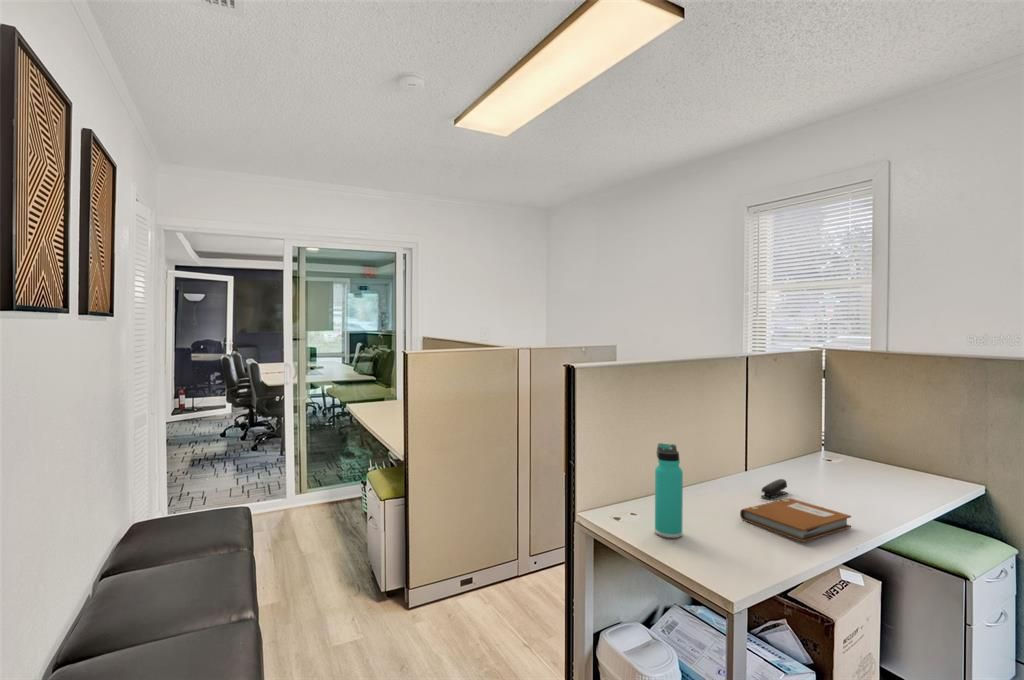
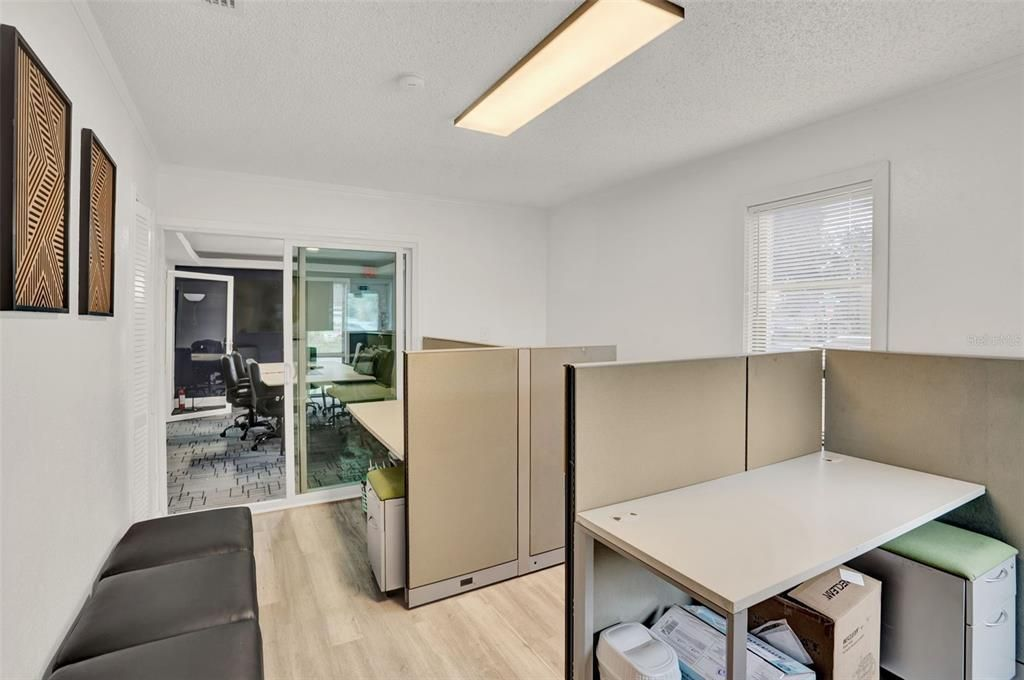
- notebook [739,497,852,543]
- thermos bottle [654,442,684,539]
- stapler [760,478,789,499]
